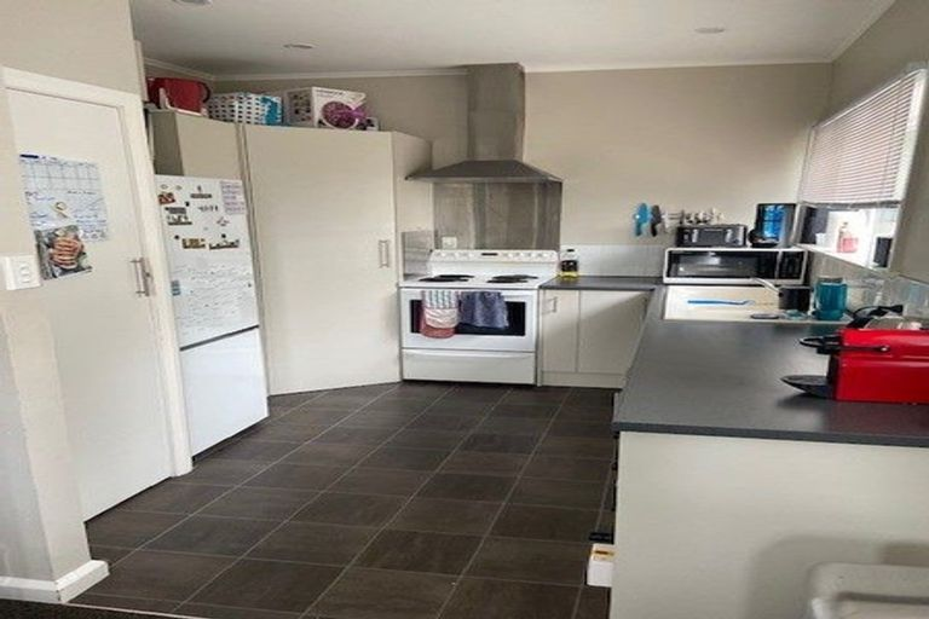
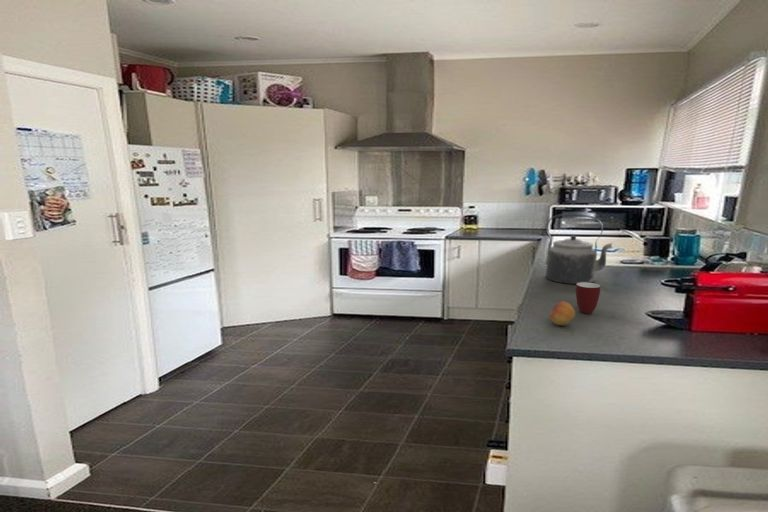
+ kettle [545,213,613,285]
+ mug [575,282,601,315]
+ fruit [549,300,576,327]
